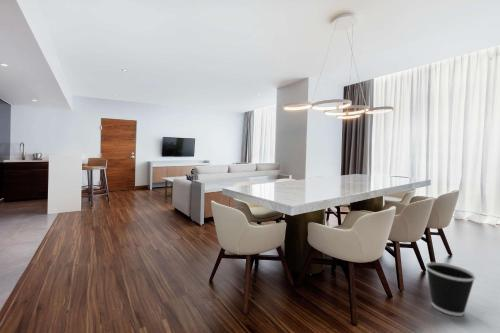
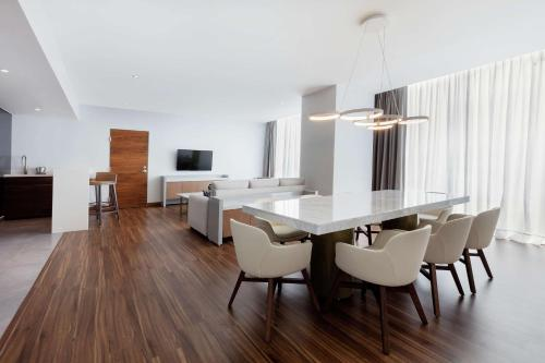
- wastebasket [425,261,477,317]
